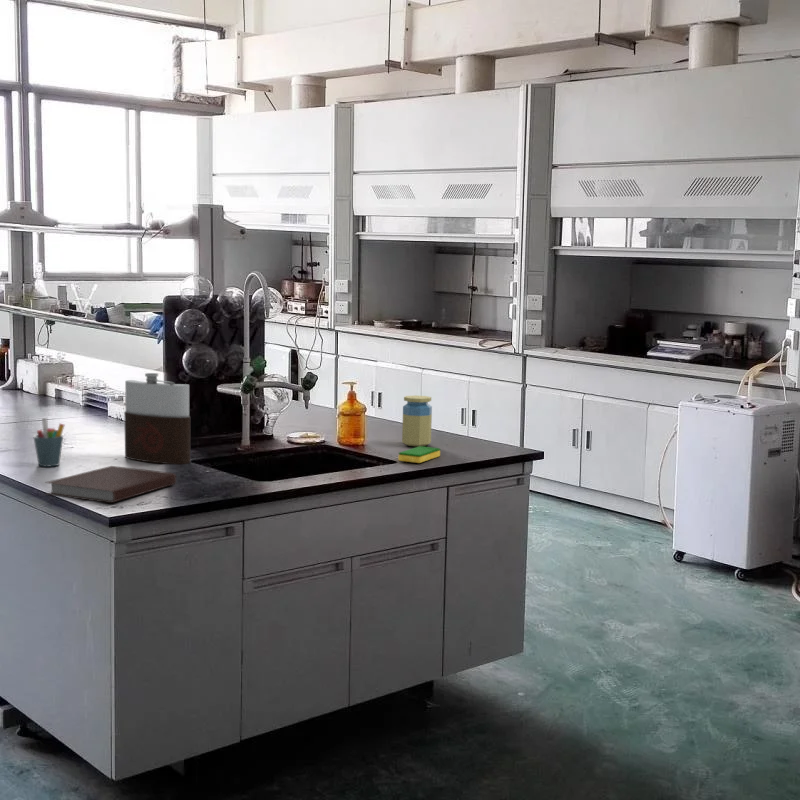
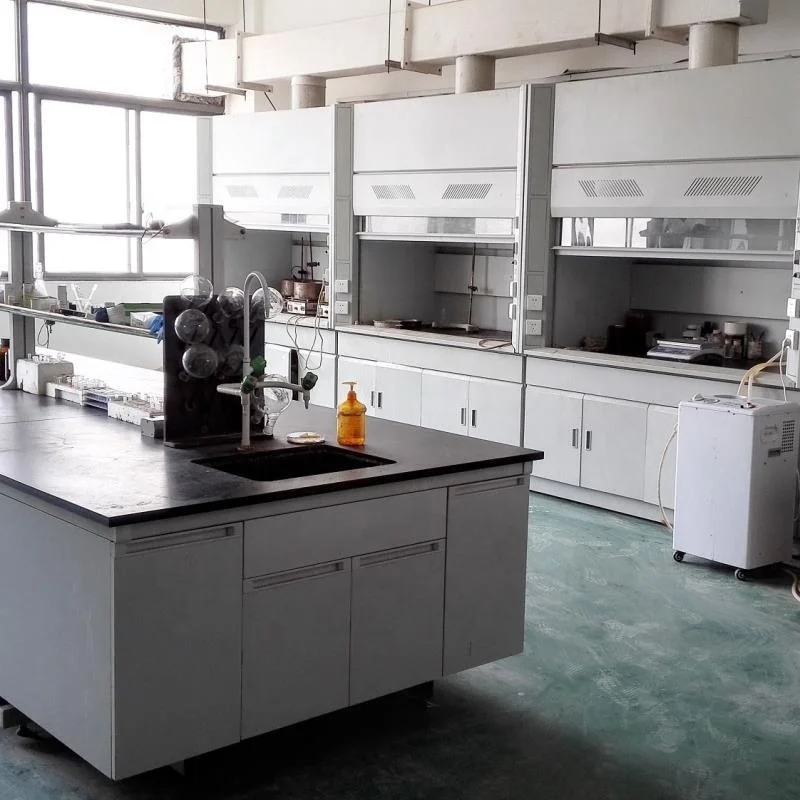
- dish sponge [397,446,441,464]
- pen holder [32,417,65,468]
- jar [401,394,433,447]
- flask [123,372,191,465]
- notebook [44,465,177,504]
